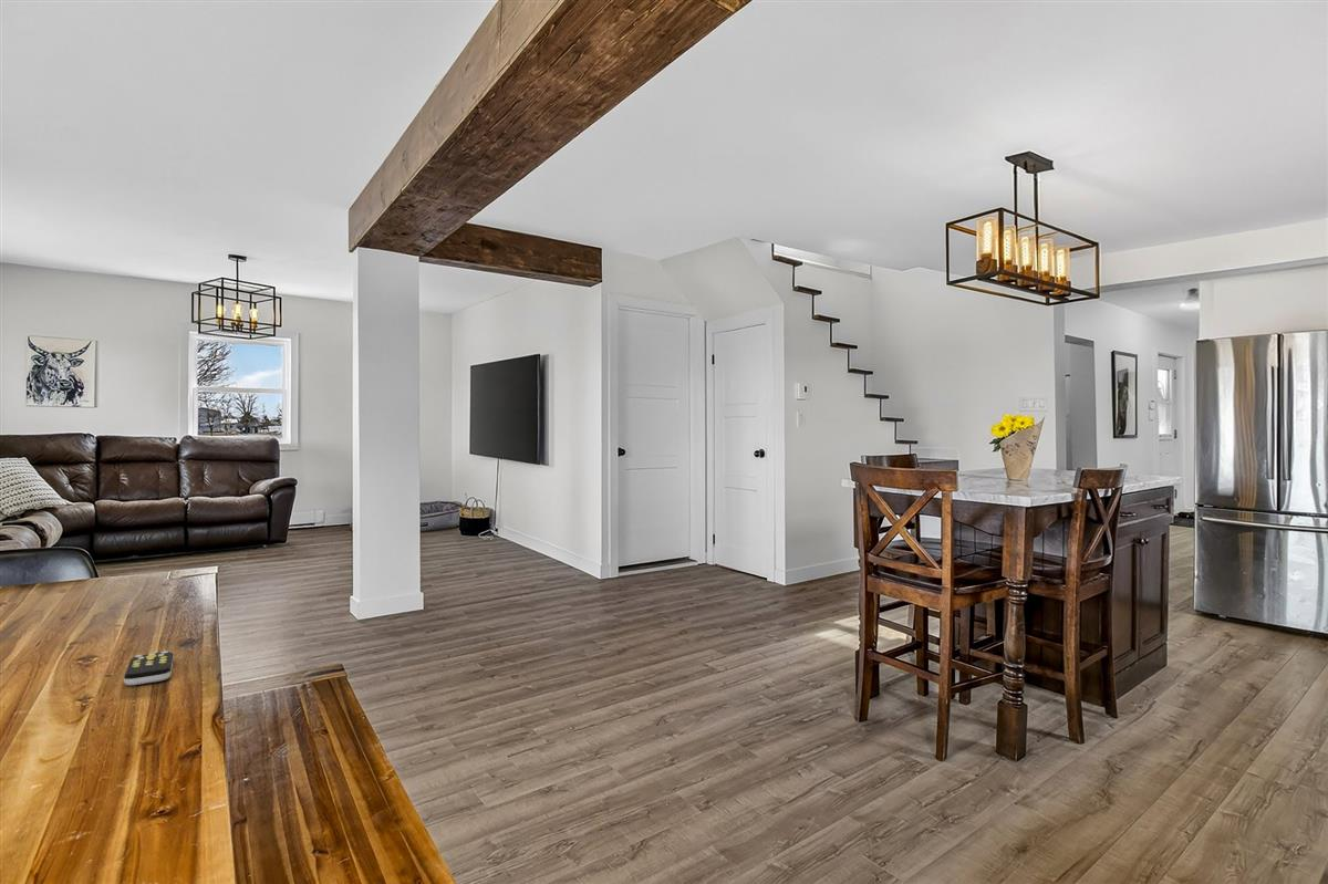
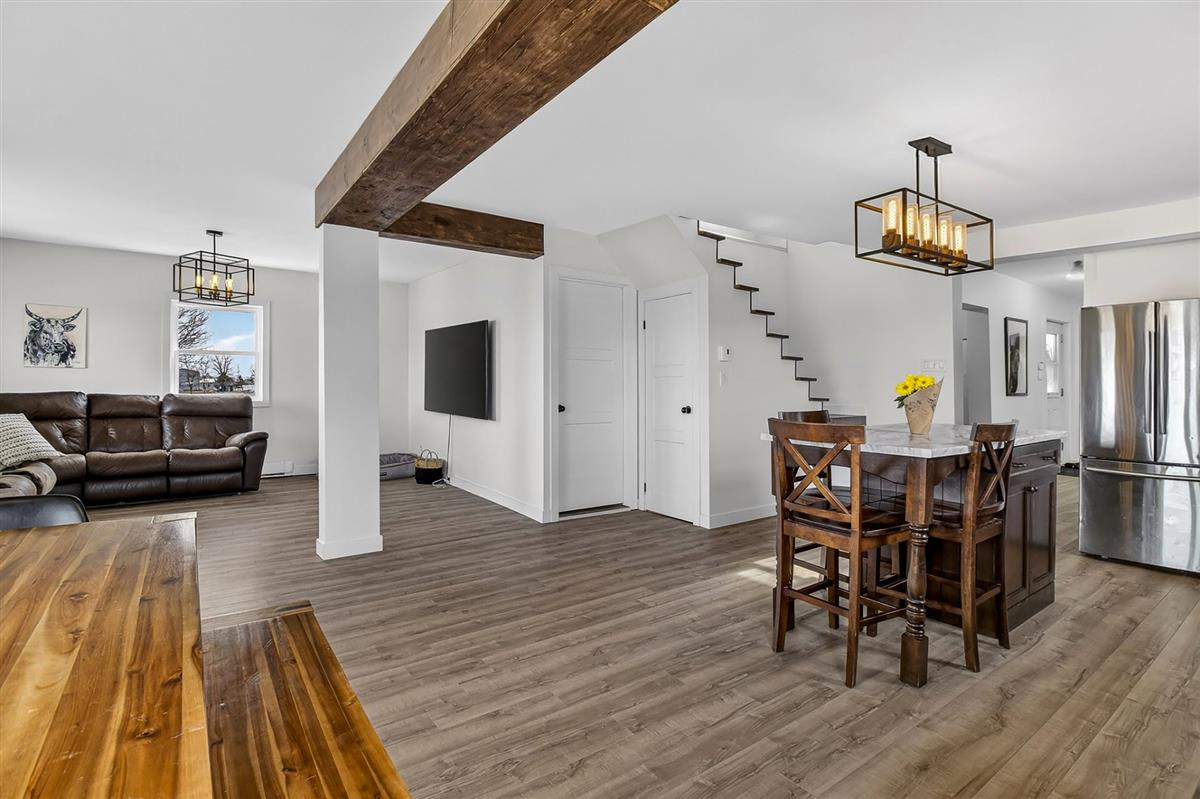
- remote control [123,651,175,686]
